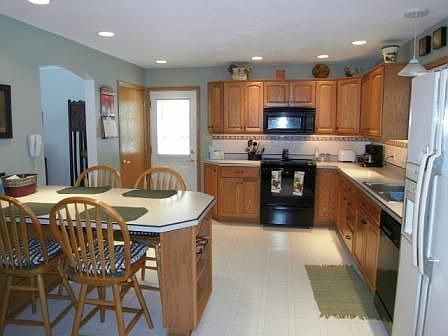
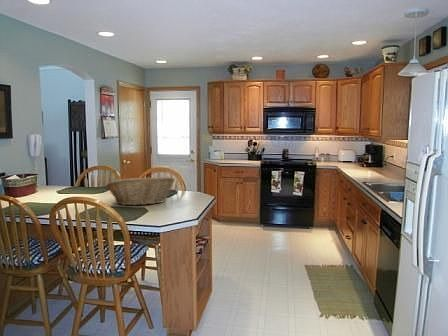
+ fruit basket [105,176,175,206]
